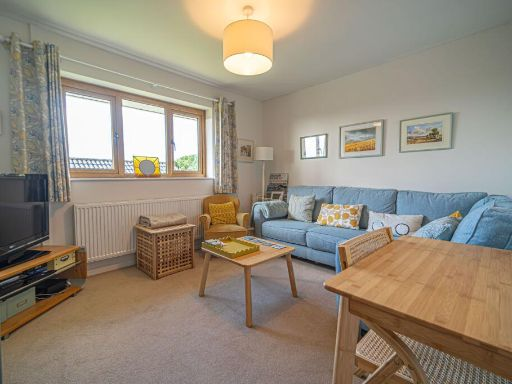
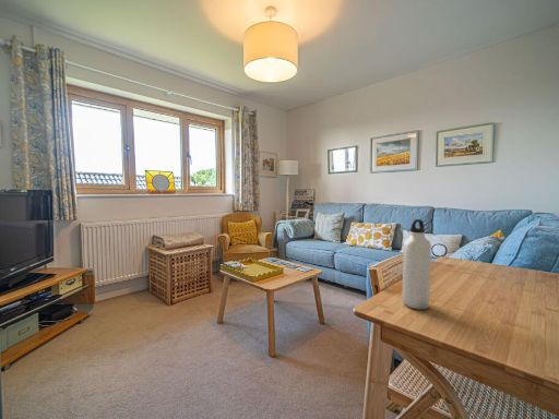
+ water bottle [402,218,432,310]
